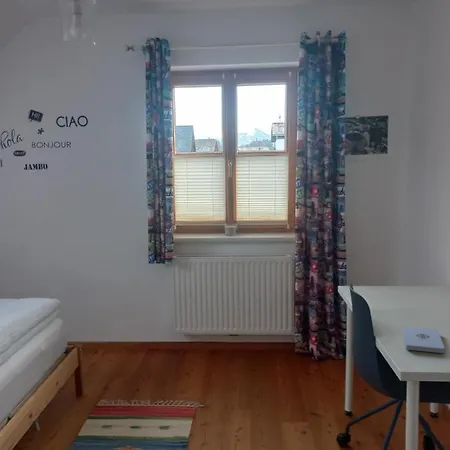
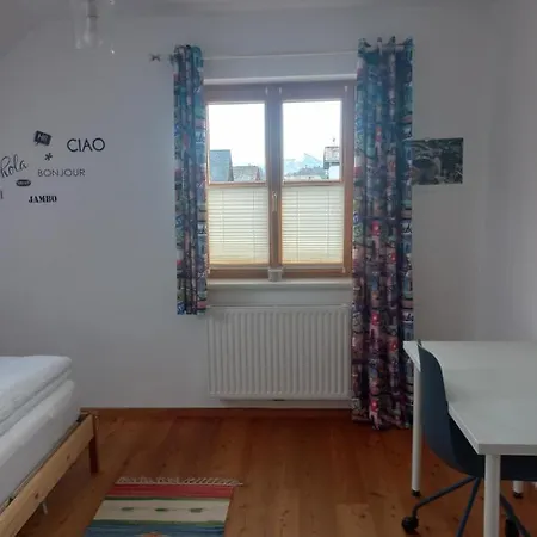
- notepad [402,325,446,354]
